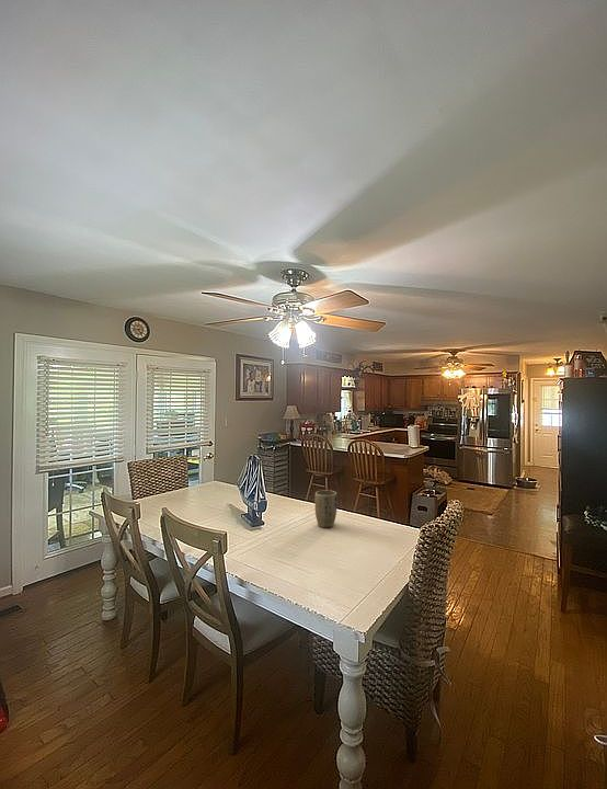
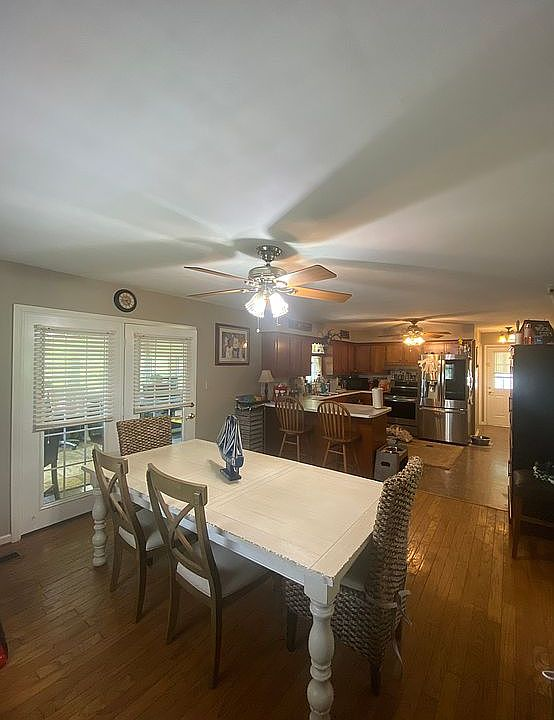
- plant pot [314,489,339,528]
